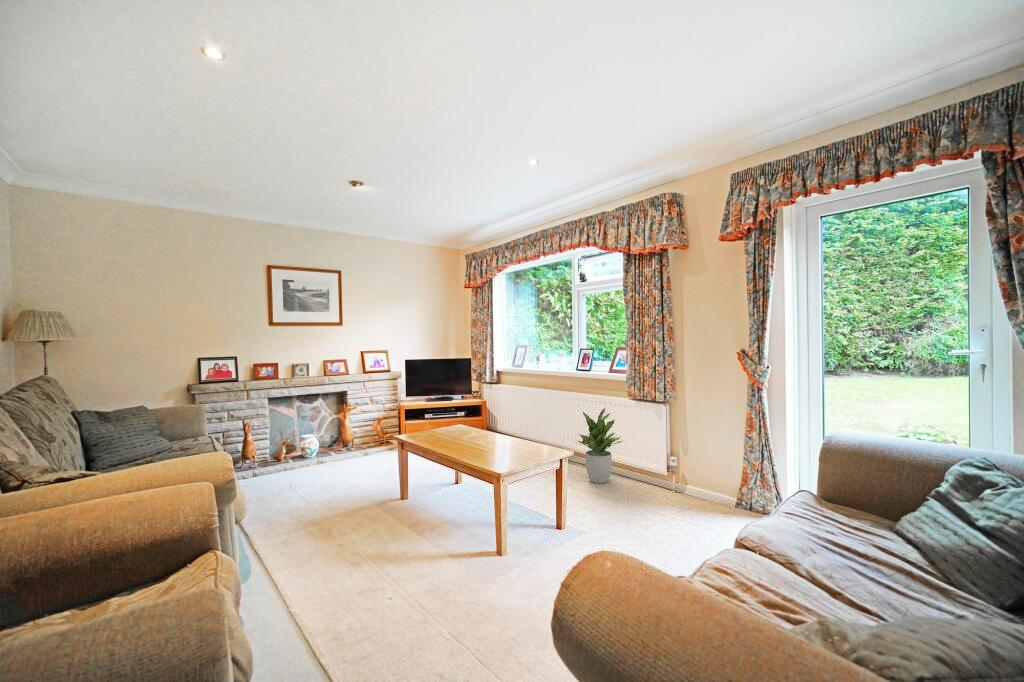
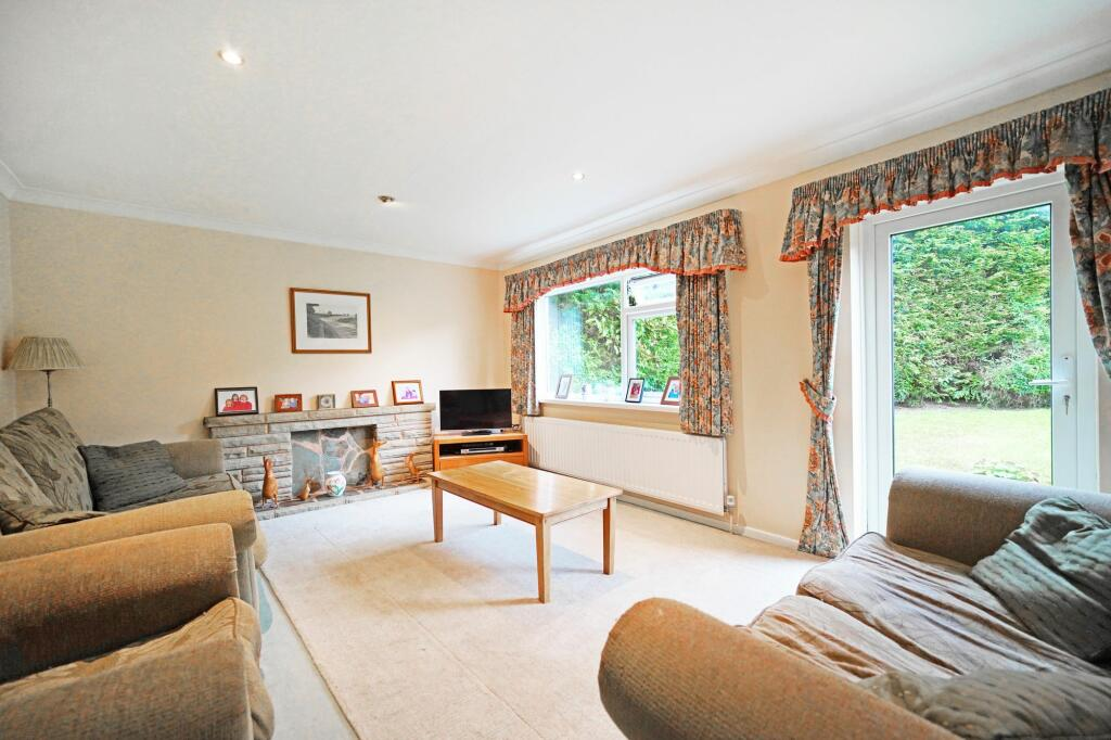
- potted plant [576,407,624,484]
